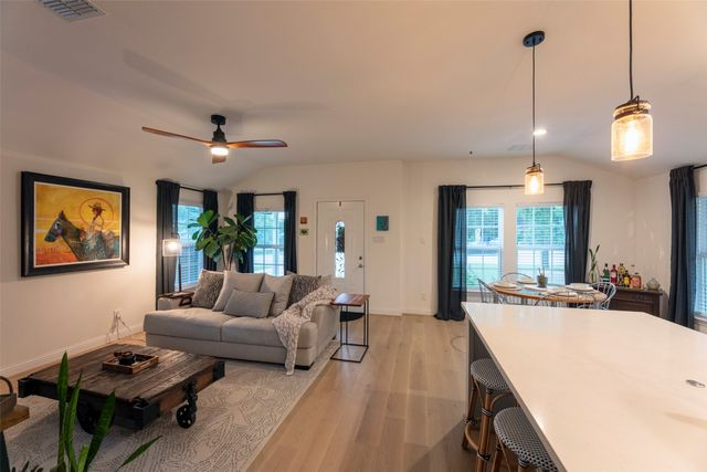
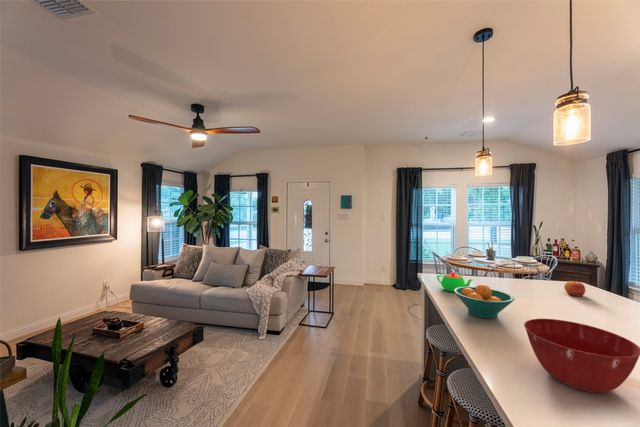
+ mixing bowl [523,318,640,394]
+ fruit bowl [454,283,515,319]
+ apple [563,279,586,297]
+ teapot [436,271,473,293]
